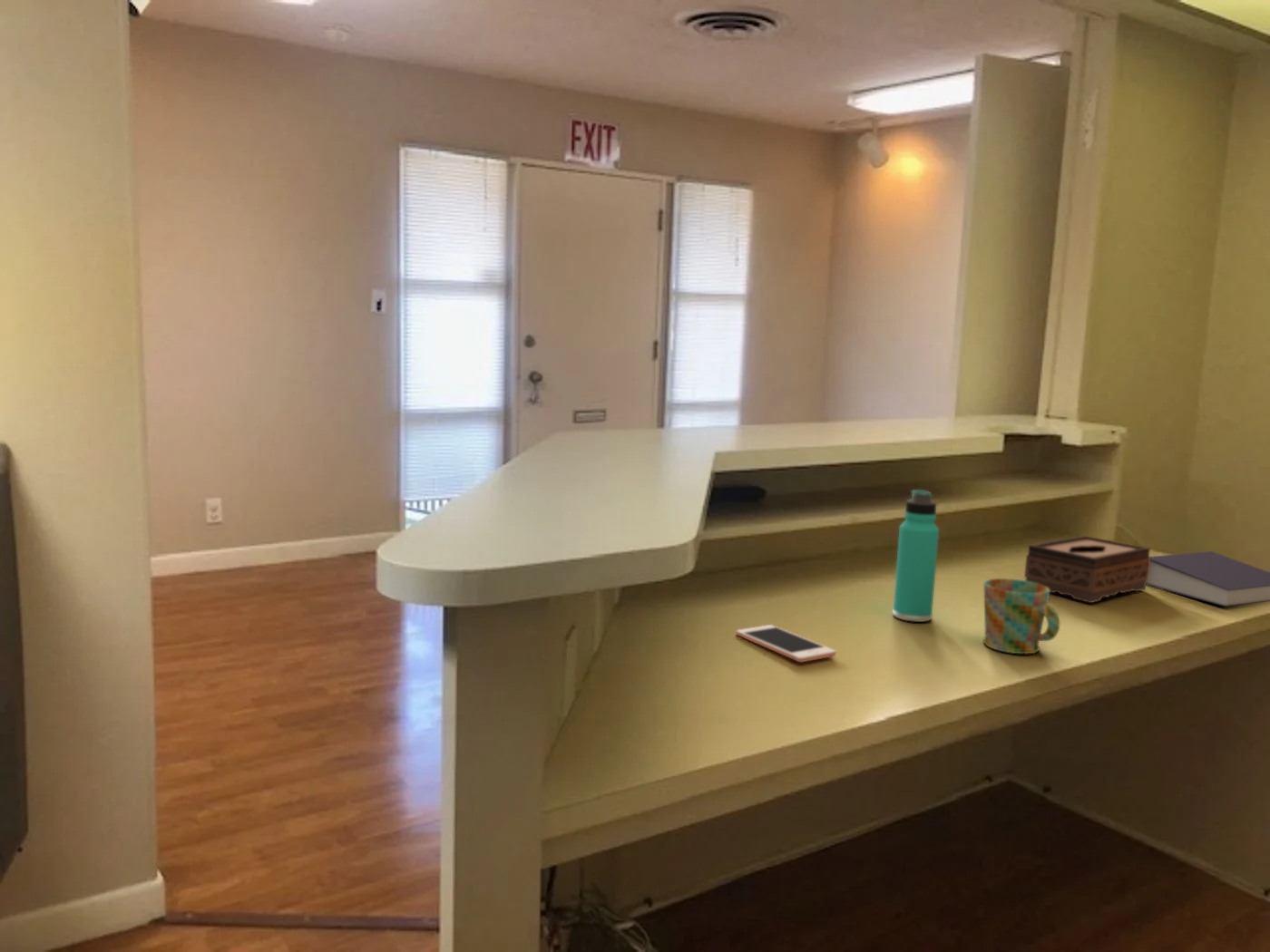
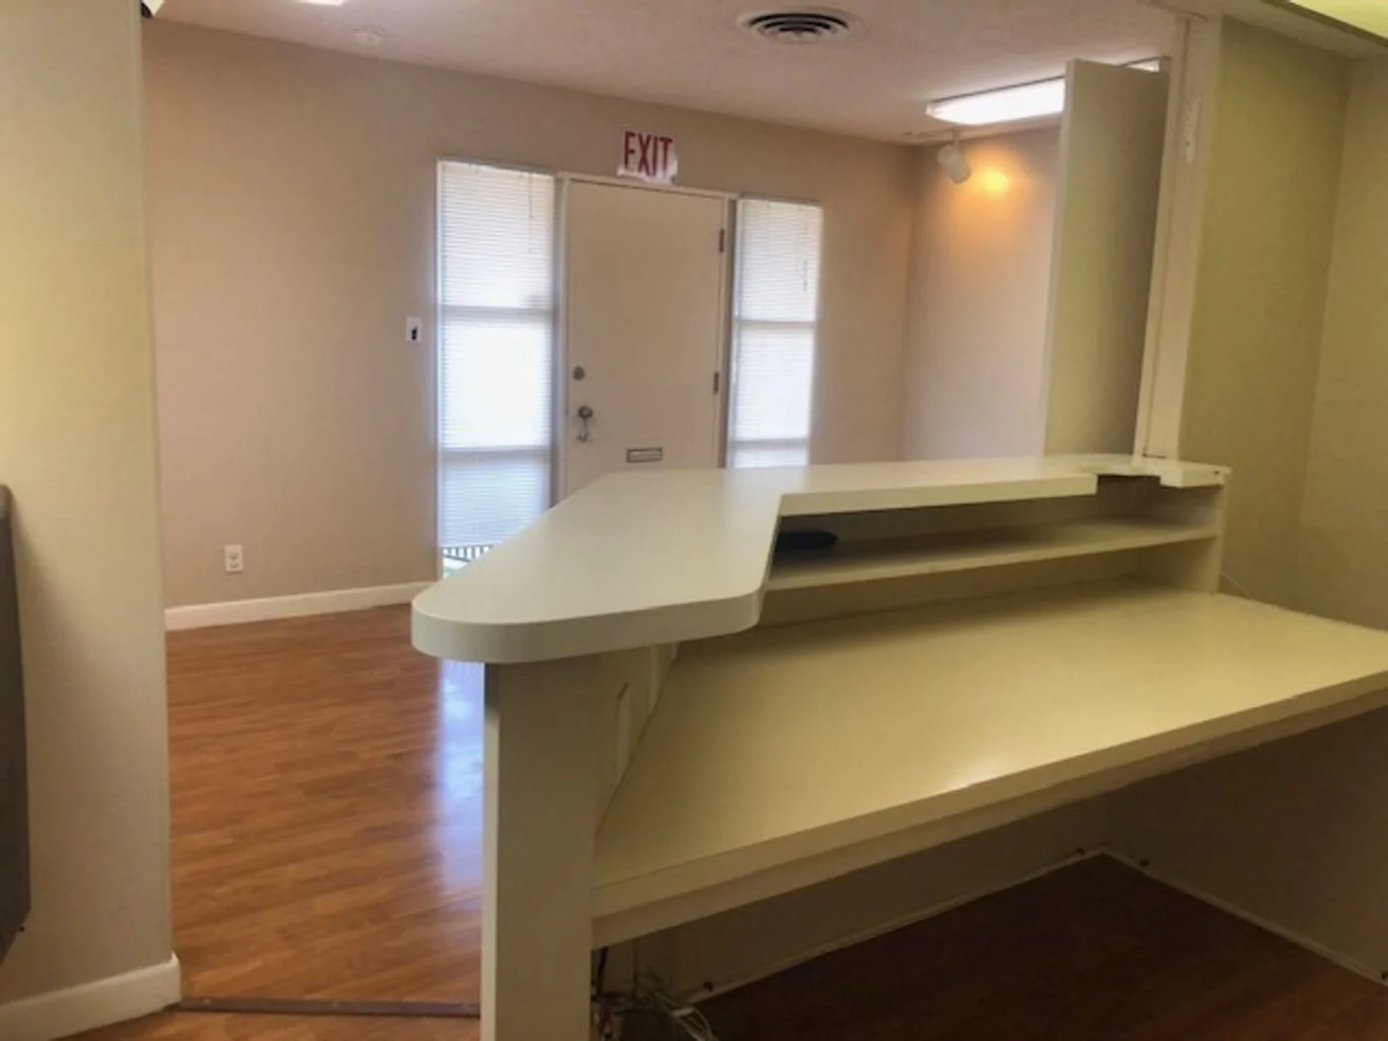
- mug [982,578,1060,655]
- book [1146,550,1270,607]
- cell phone [735,624,836,663]
- tissue box [1023,535,1151,604]
- thermos bottle [892,489,940,623]
